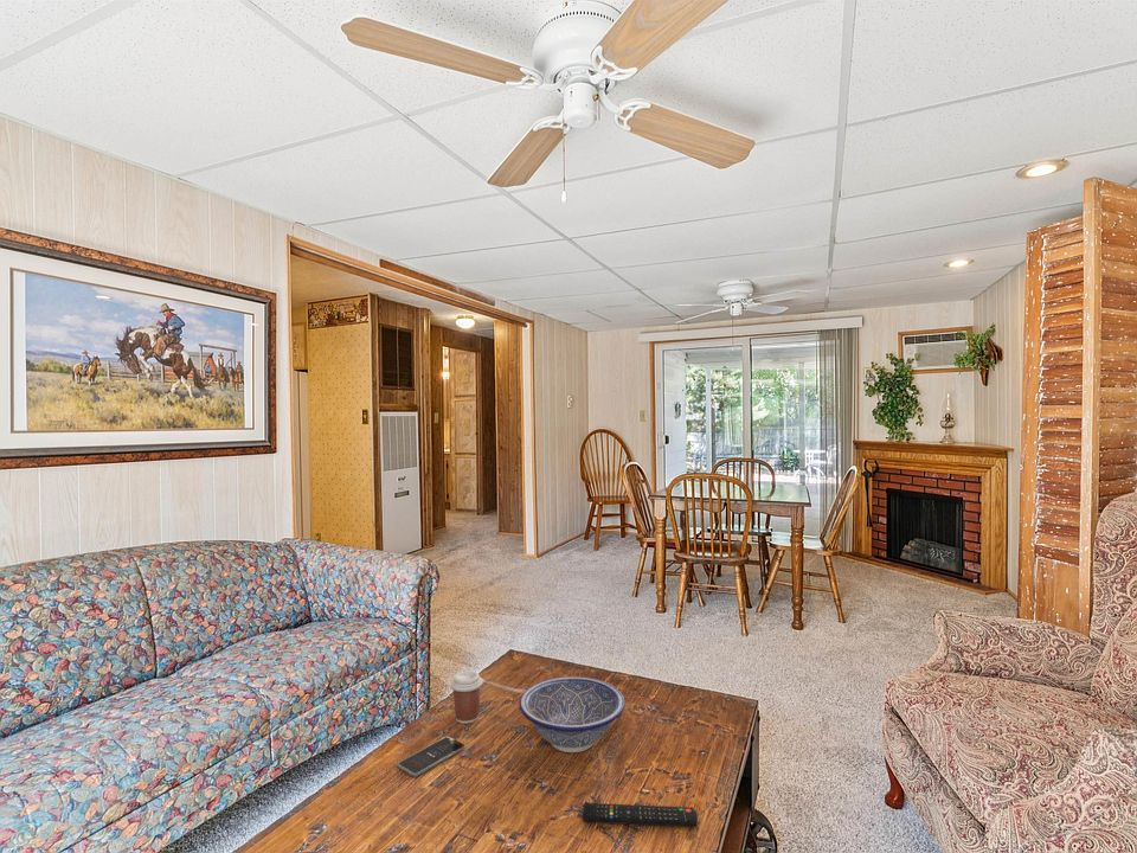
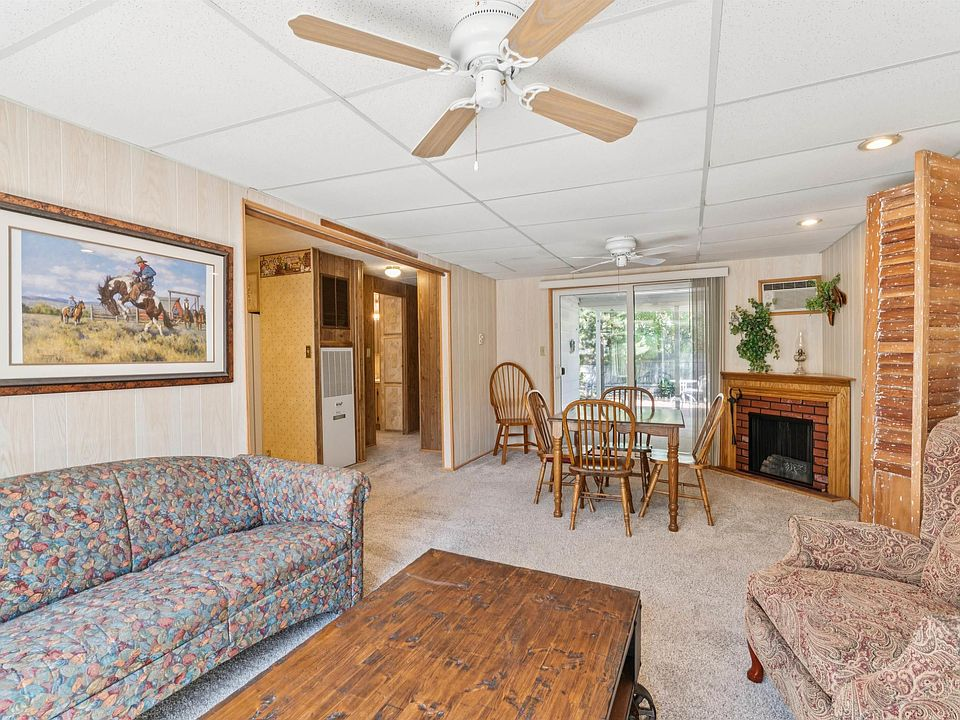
- remote control [582,802,699,828]
- coffee cup [449,669,484,725]
- decorative bowl [519,675,627,753]
- smartphone [396,736,465,778]
